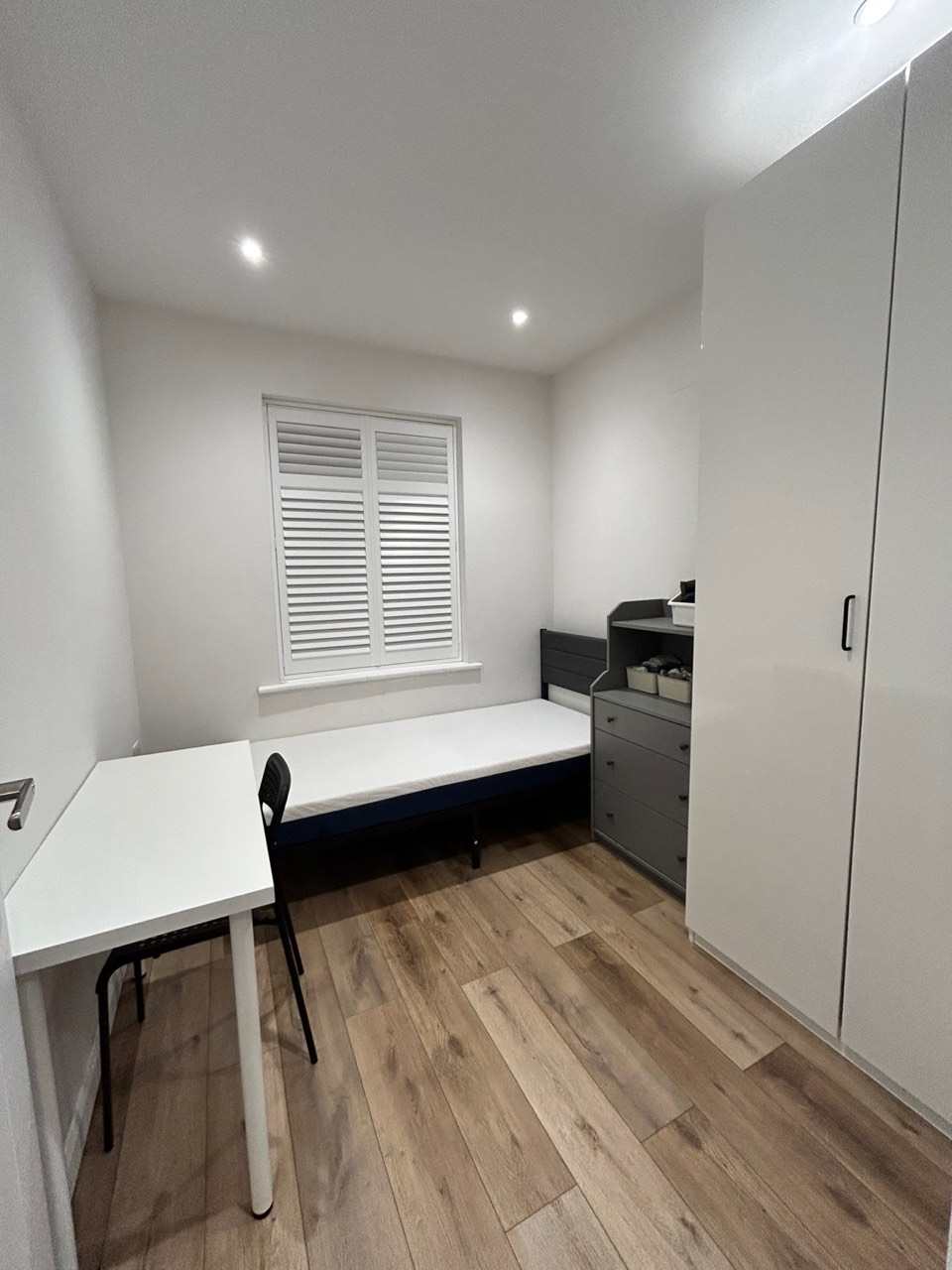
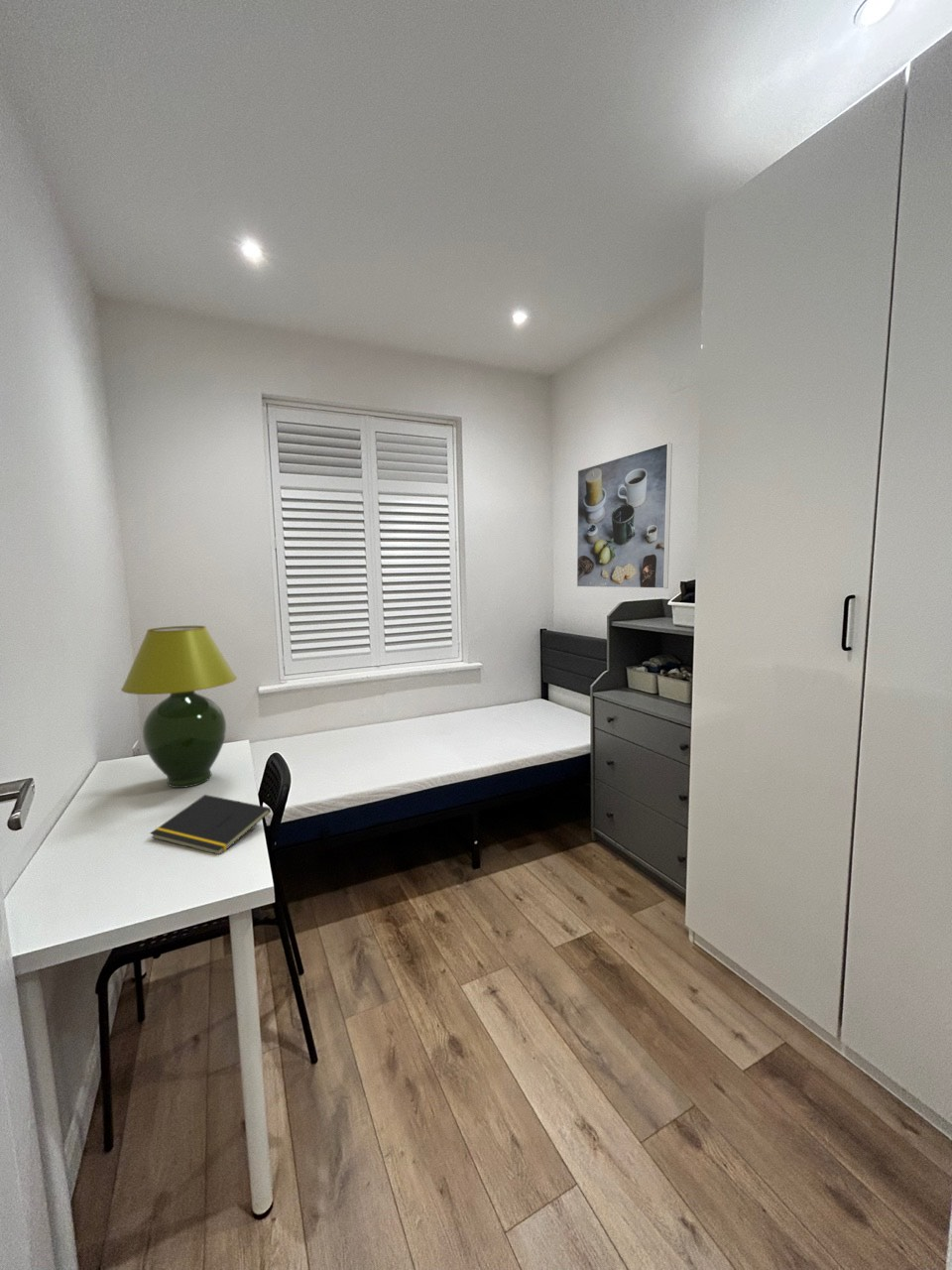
+ notepad [150,794,272,856]
+ table lamp [120,625,238,789]
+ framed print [576,442,673,589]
